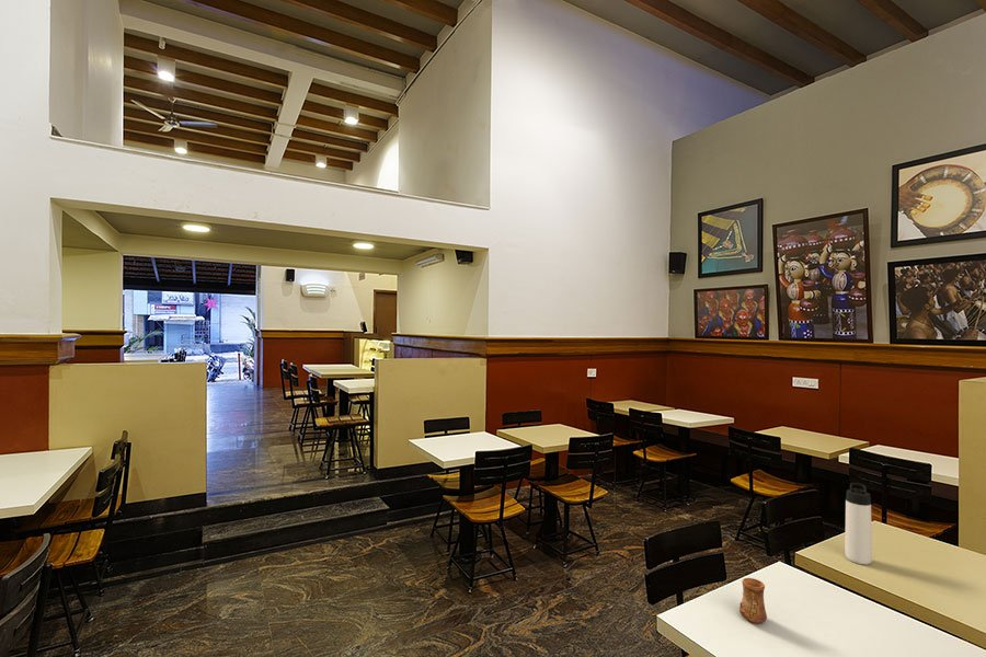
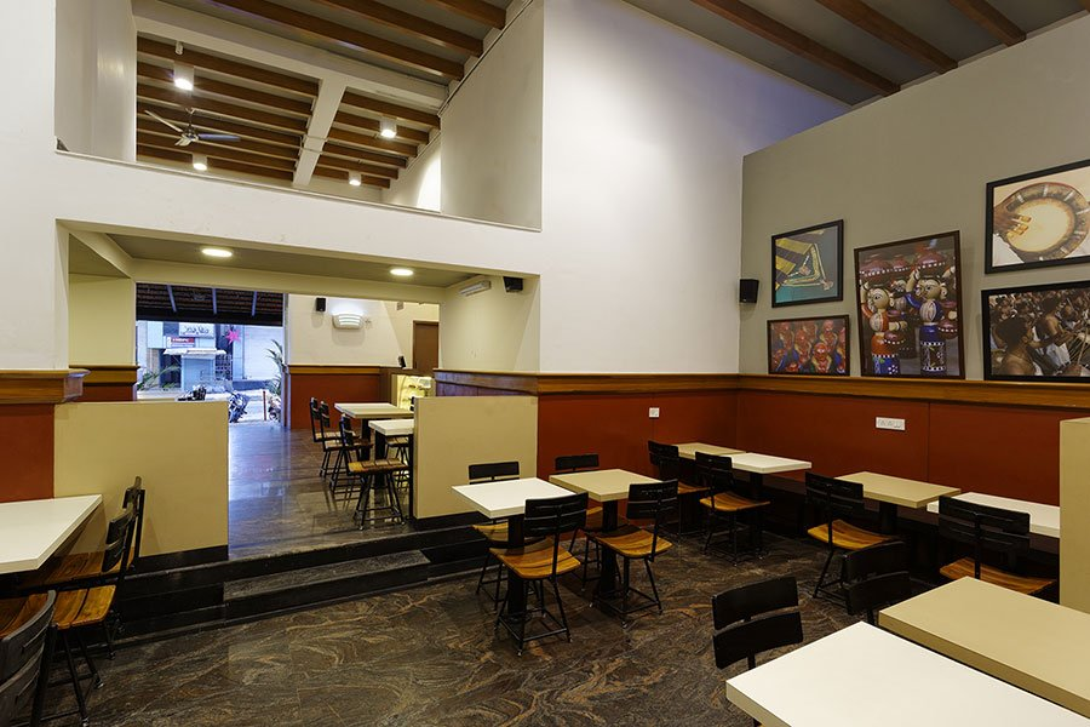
- thermos bottle [844,482,873,566]
- cup [738,577,768,624]
